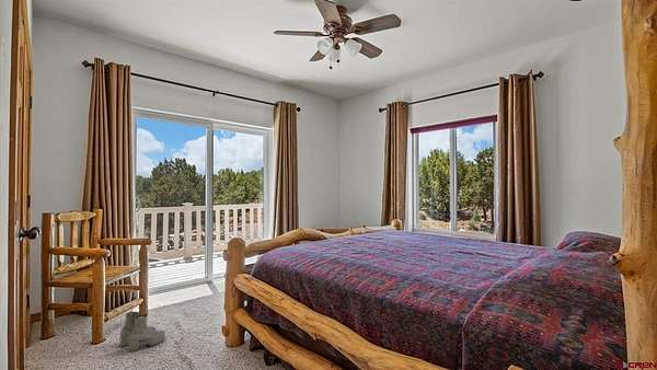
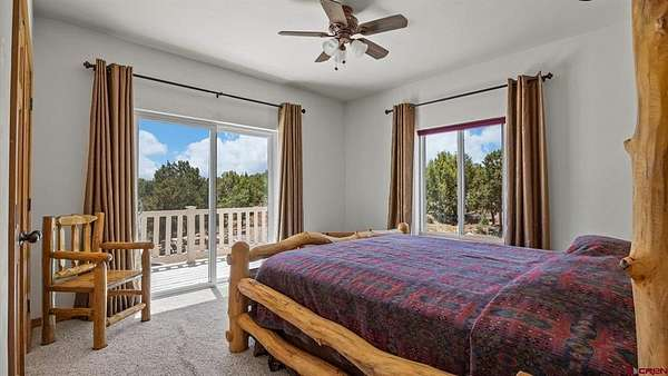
- boots [119,311,166,352]
